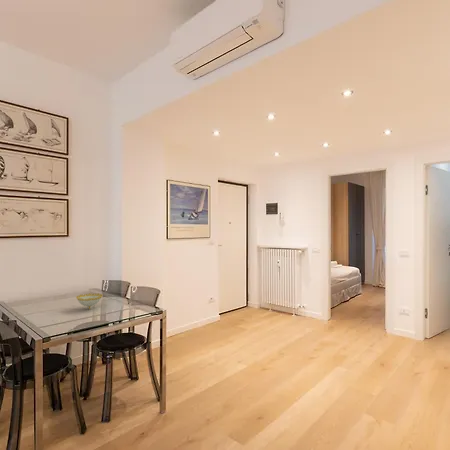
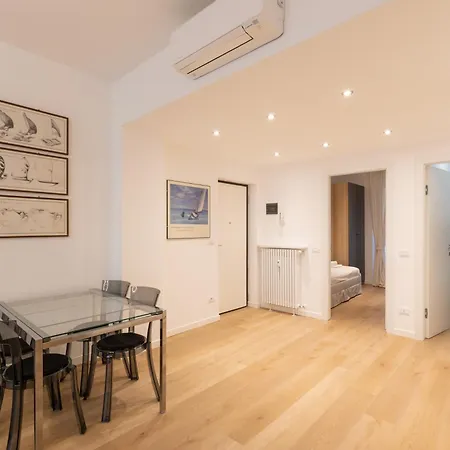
- decorative bowl [75,292,104,310]
